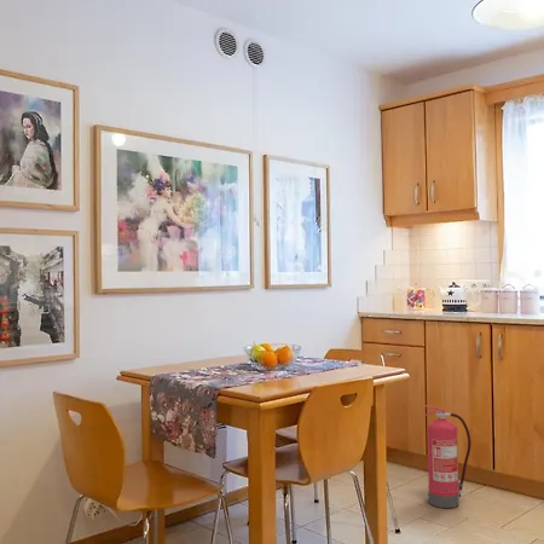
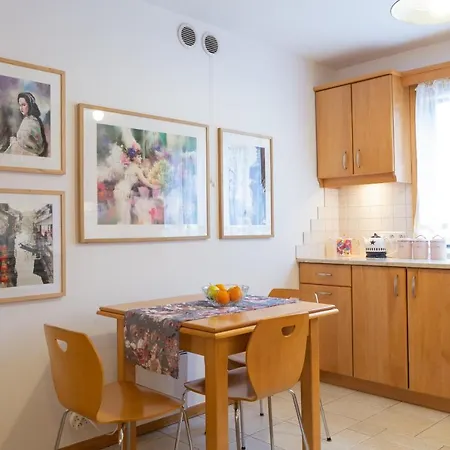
- fire extinguisher [422,404,473,509]
